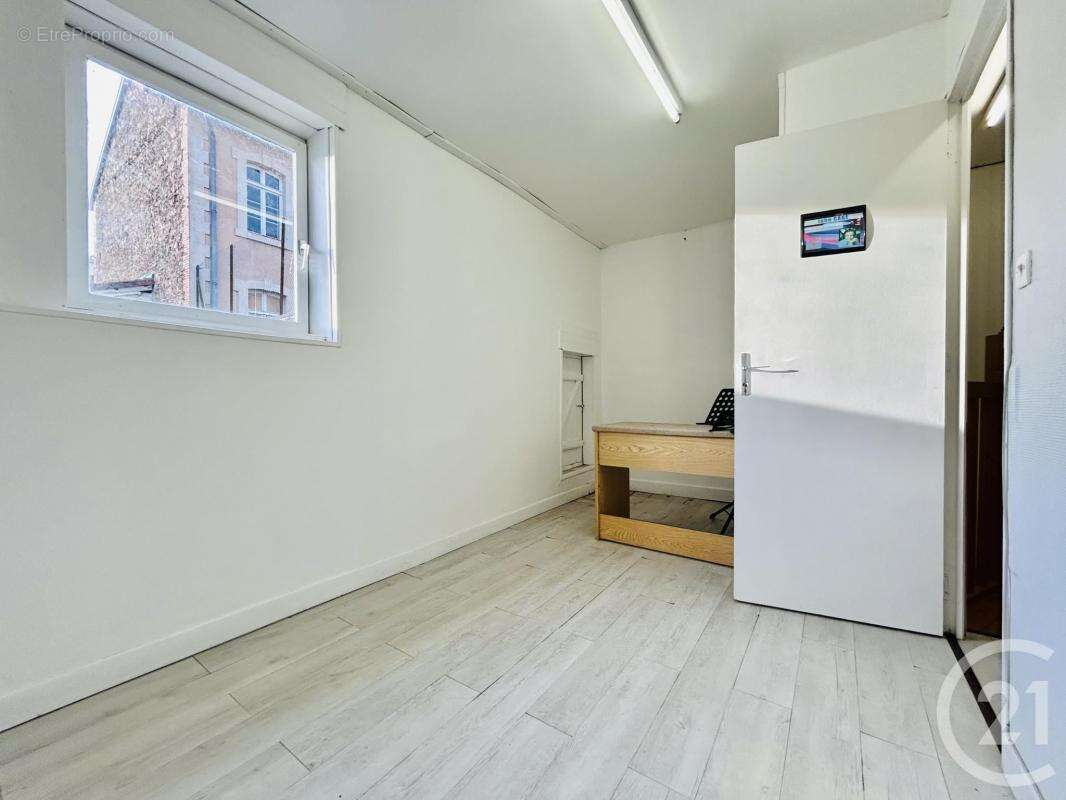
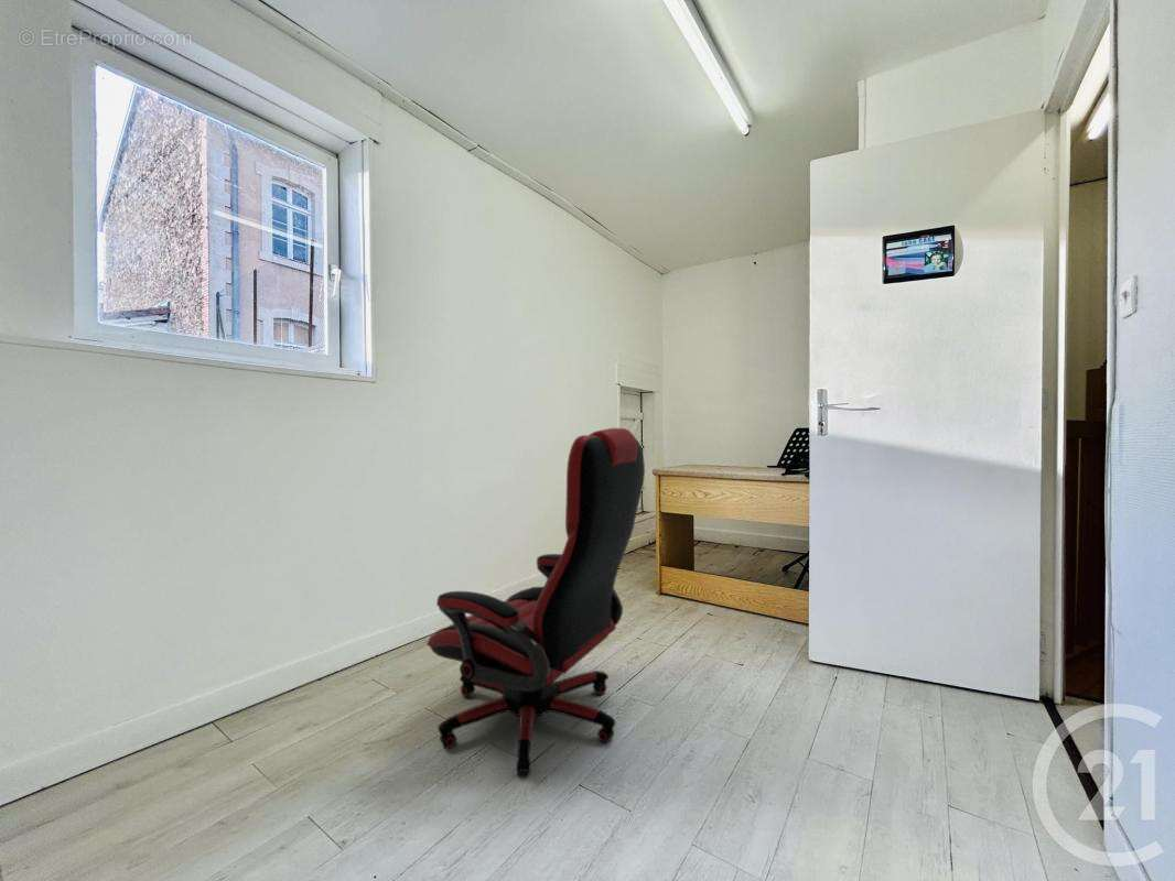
+ office chair [427,427,646,777]
